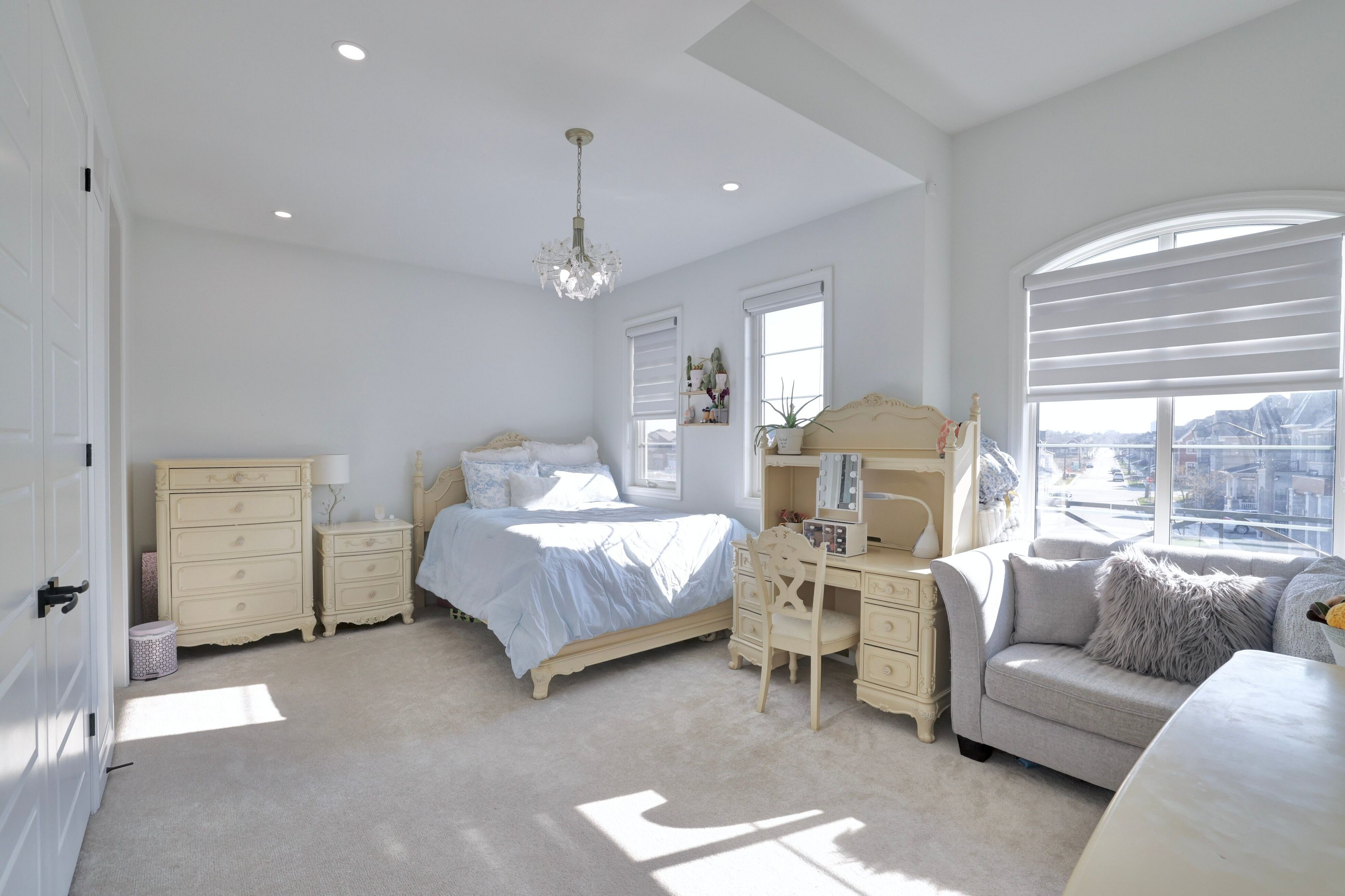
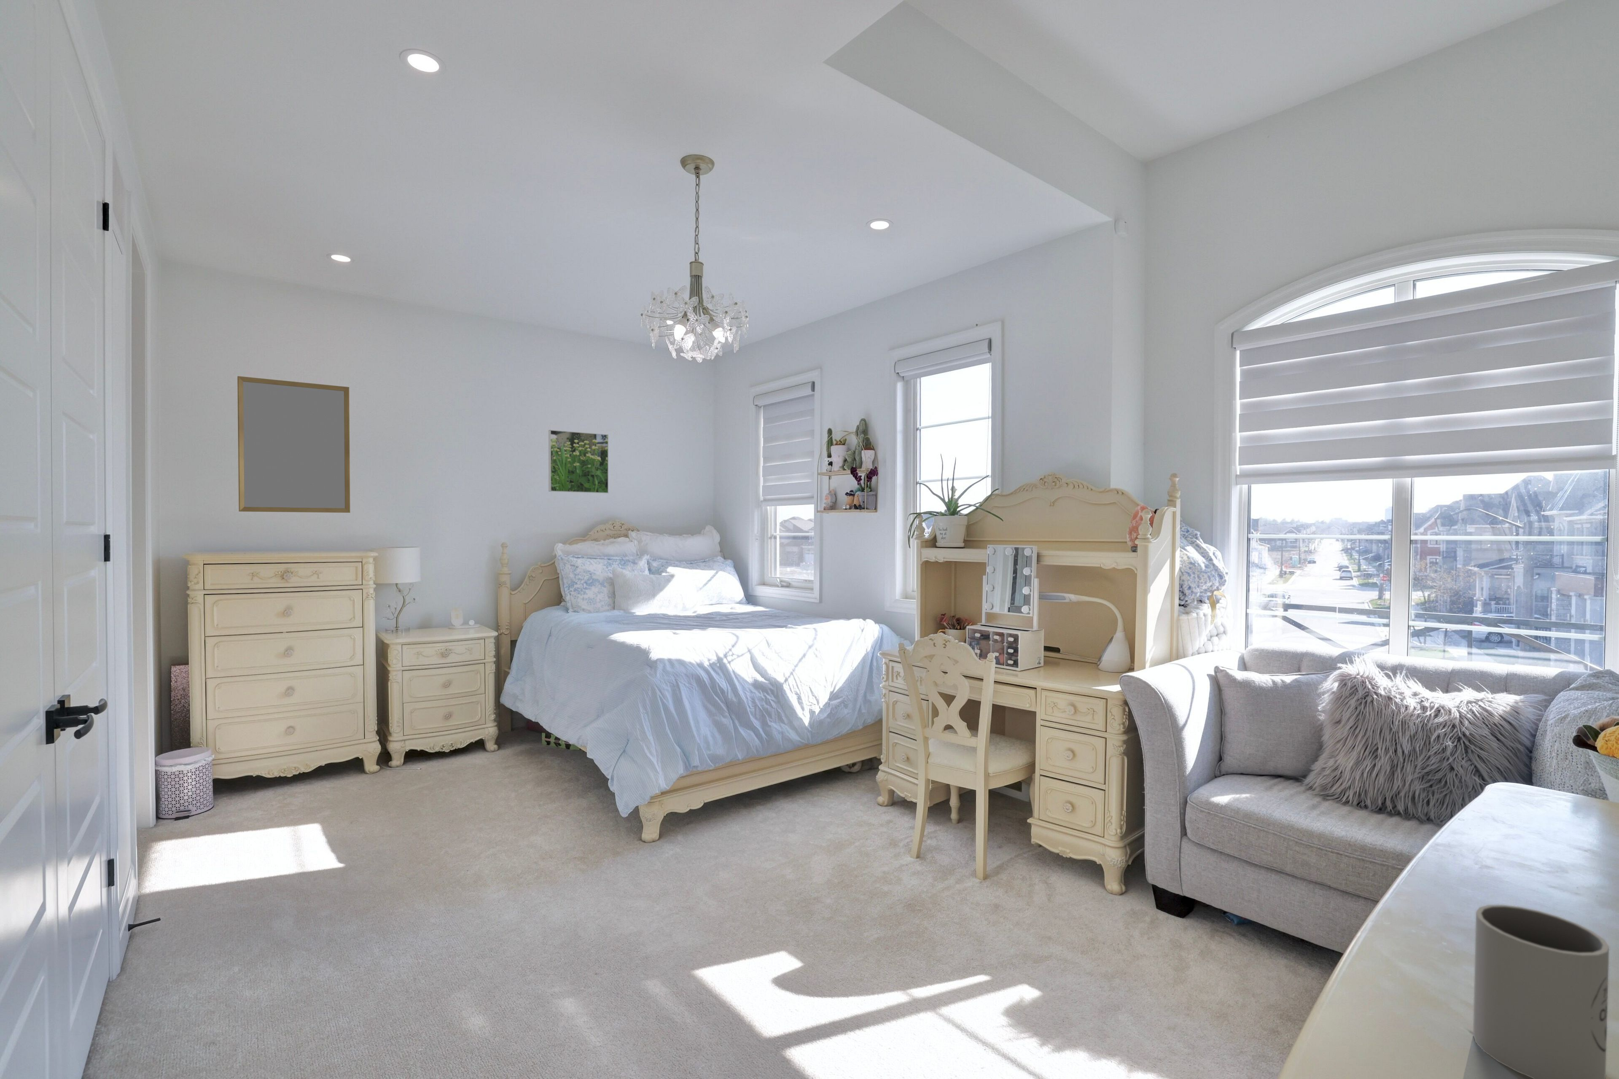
+ mug [1472,904,1609,1079]
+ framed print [548,429,609,494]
+ home mirror [237,376,350,513]
